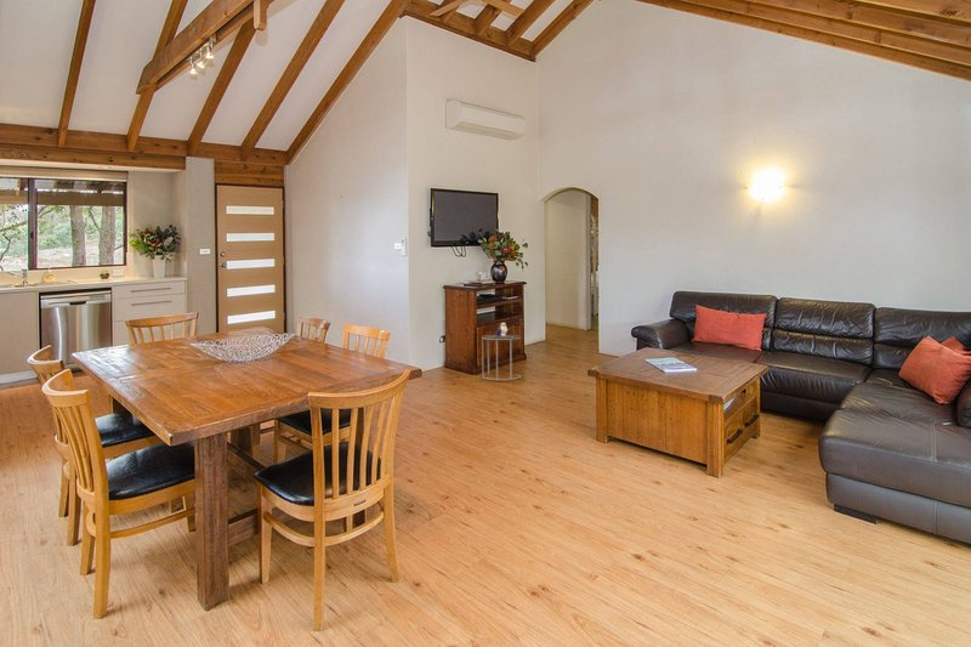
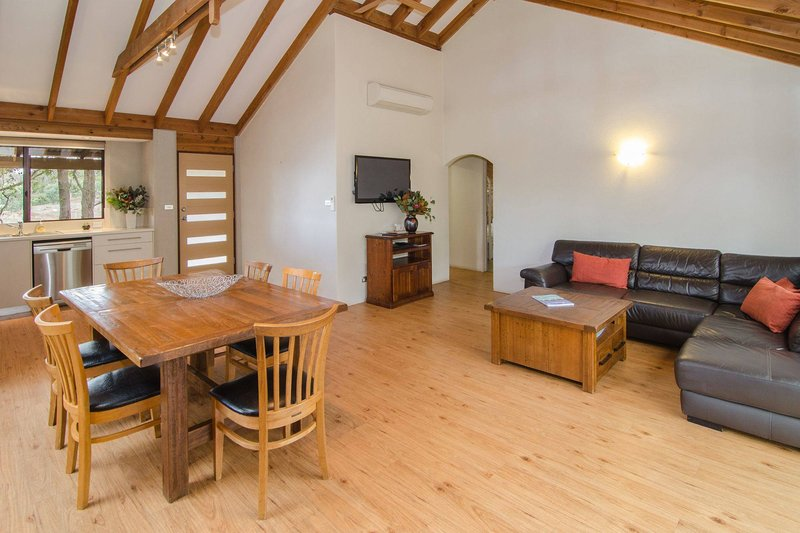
- side table [481,322,522,381]
